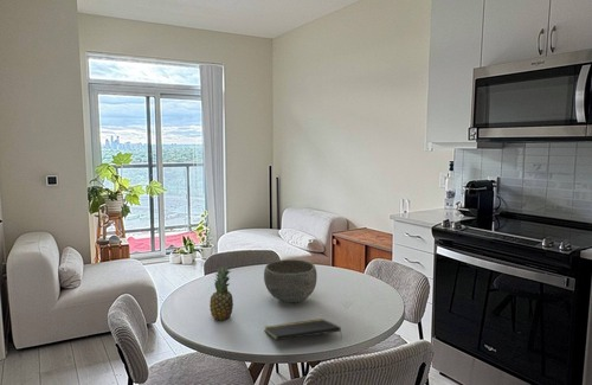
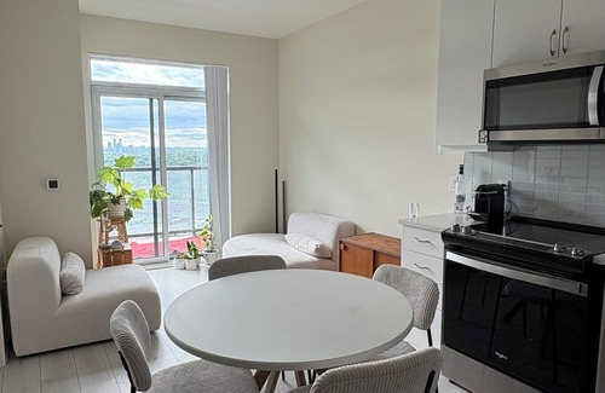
- notepad [263,317,343,341]
- bowl [263,258,318,303]
- fruit [208,265,234,322]
